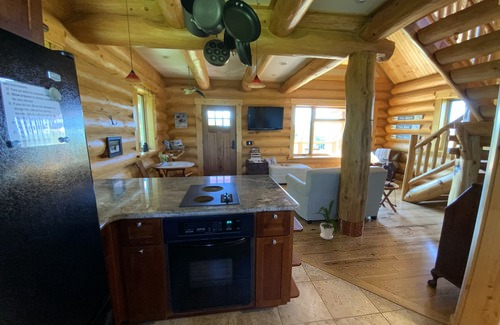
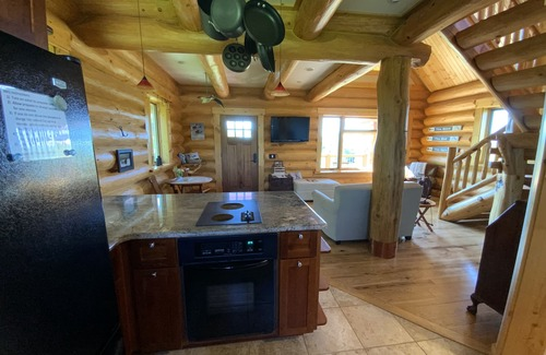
- house plant [313,199,344,241]
